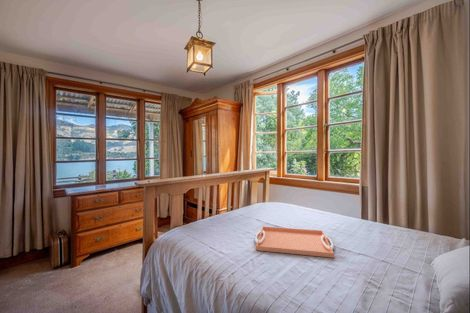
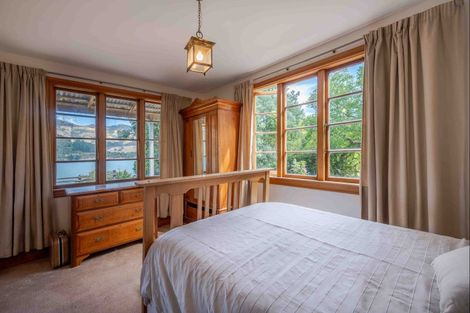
- serving tray [254,225,335,259]
